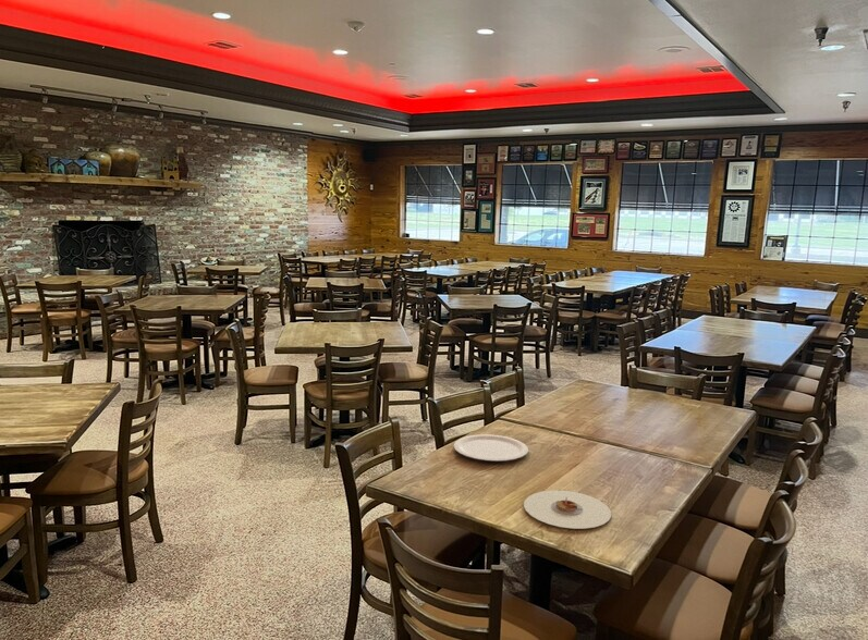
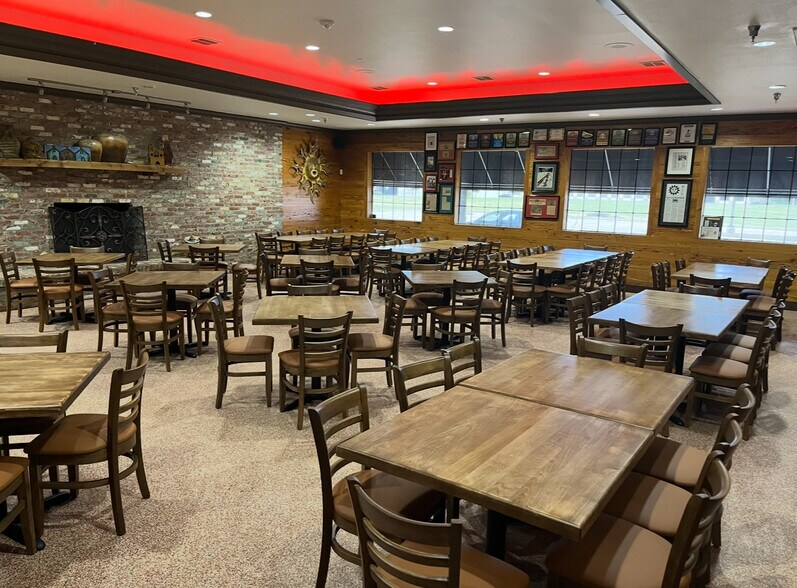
- plate [523,490,612,530]
- plate [453,433,529,463]
